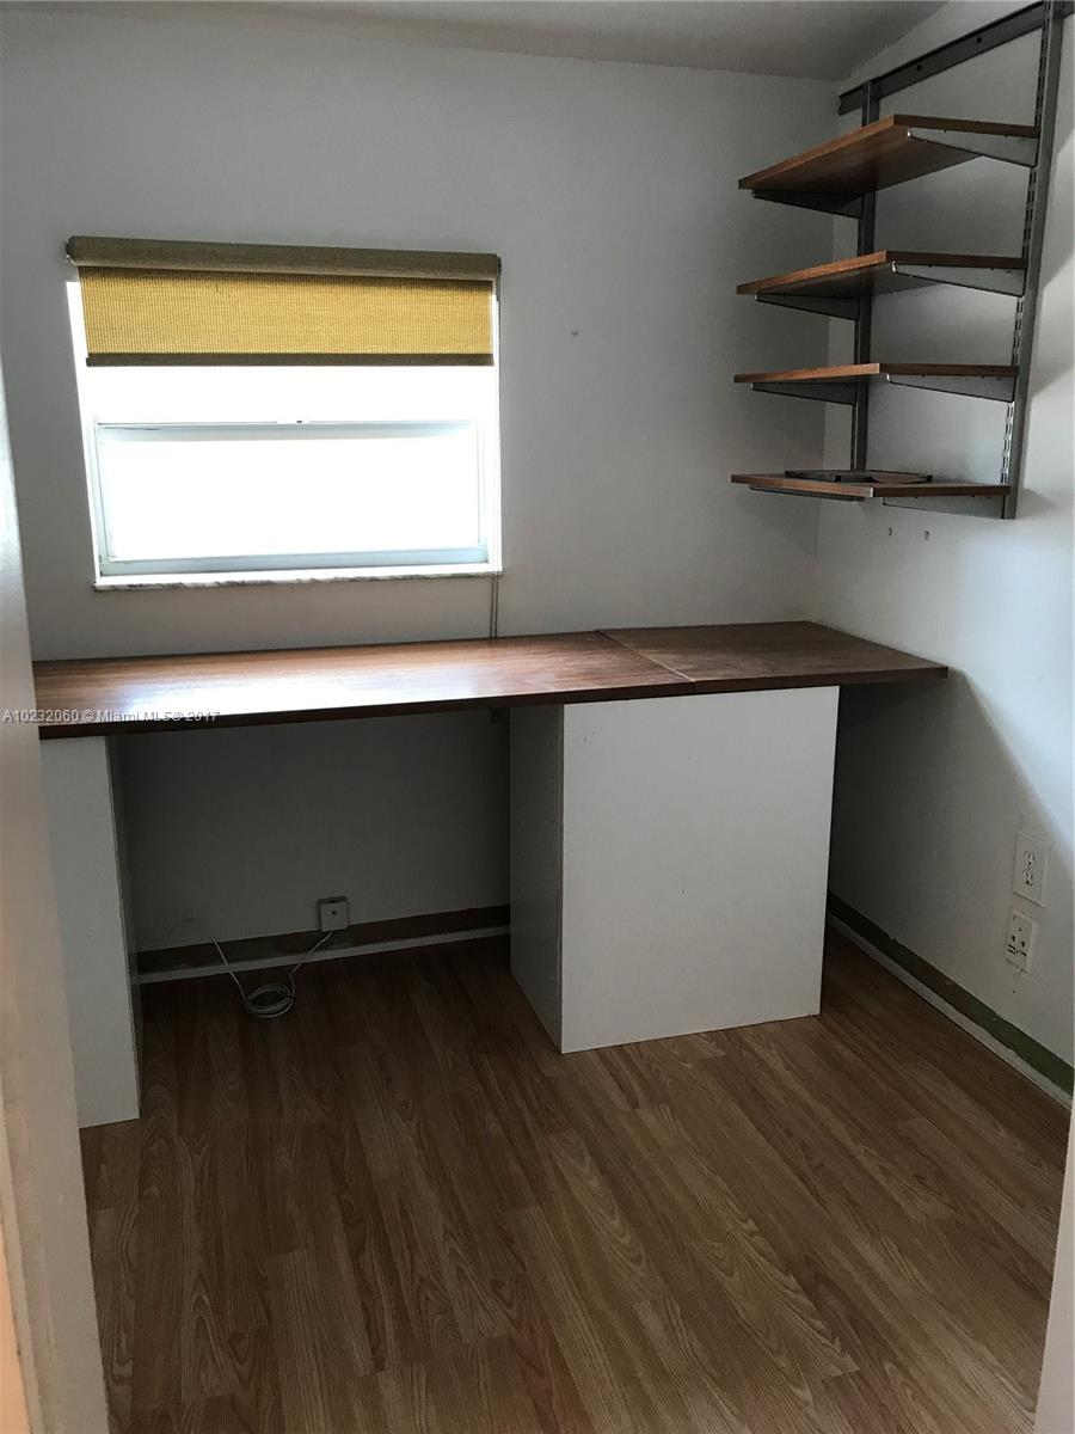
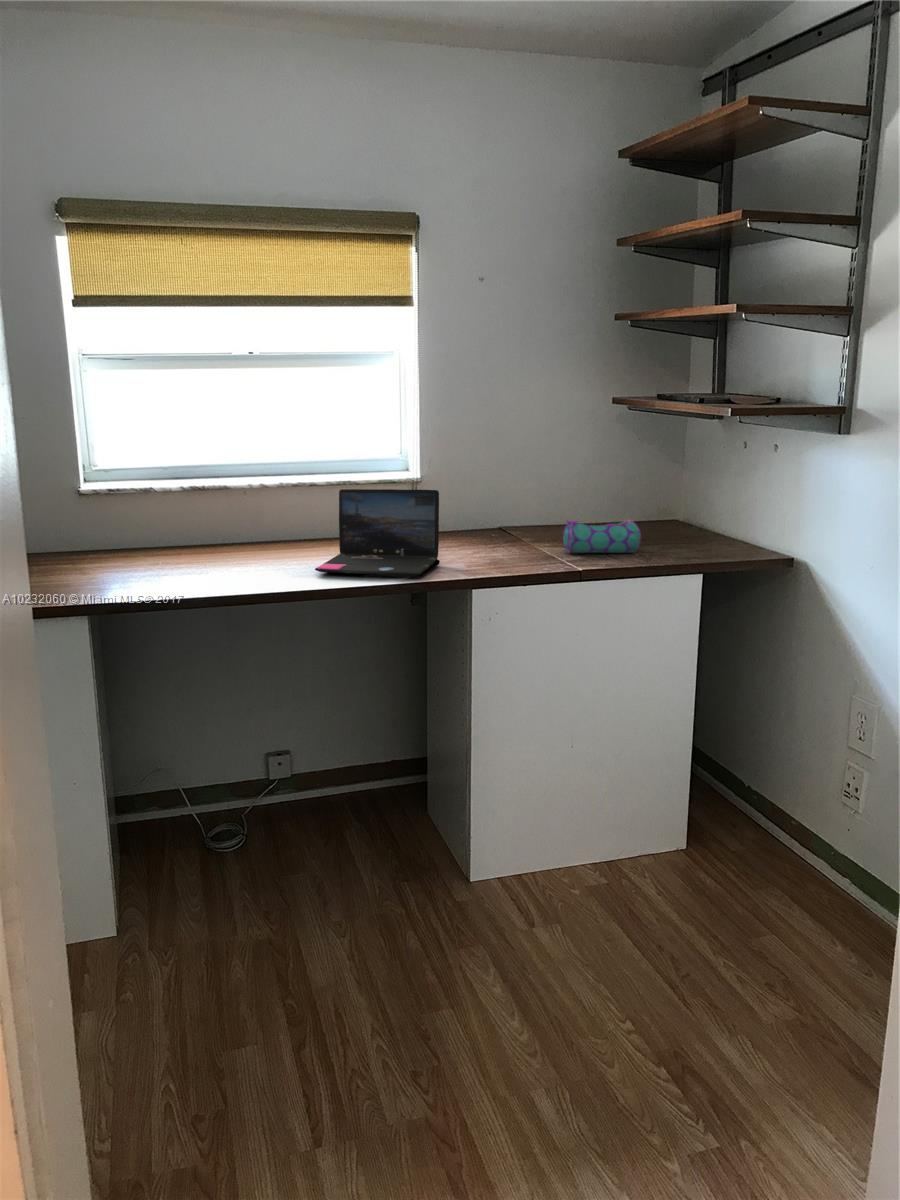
+ pencil case [562,518,642,554]
+ laptop [314,488,441,578]
